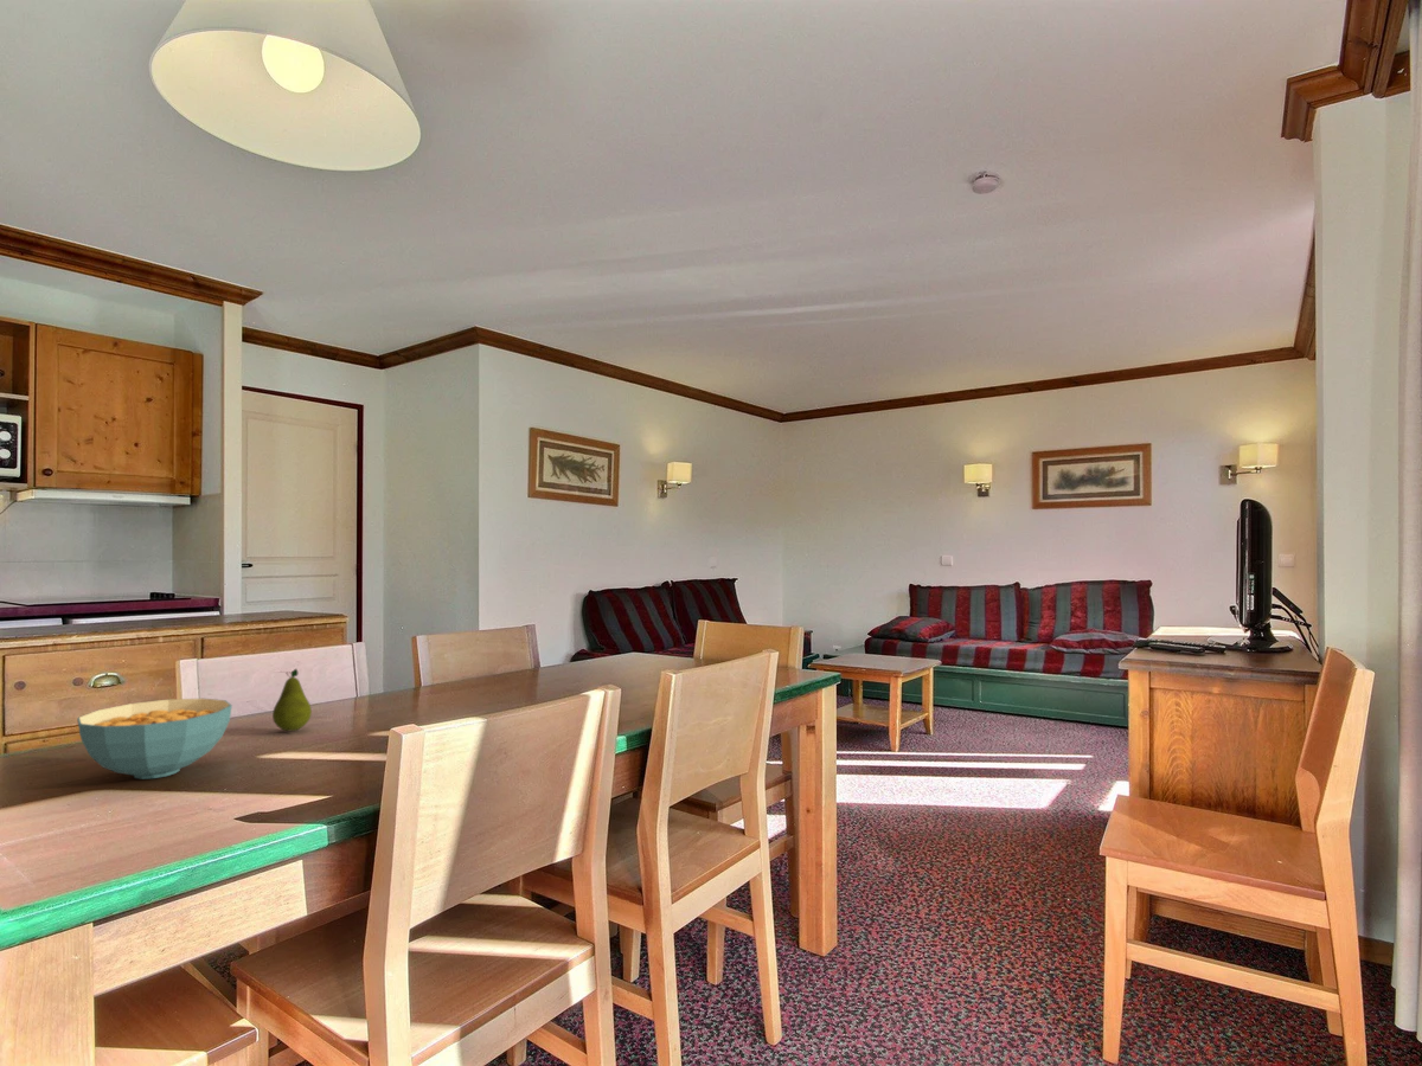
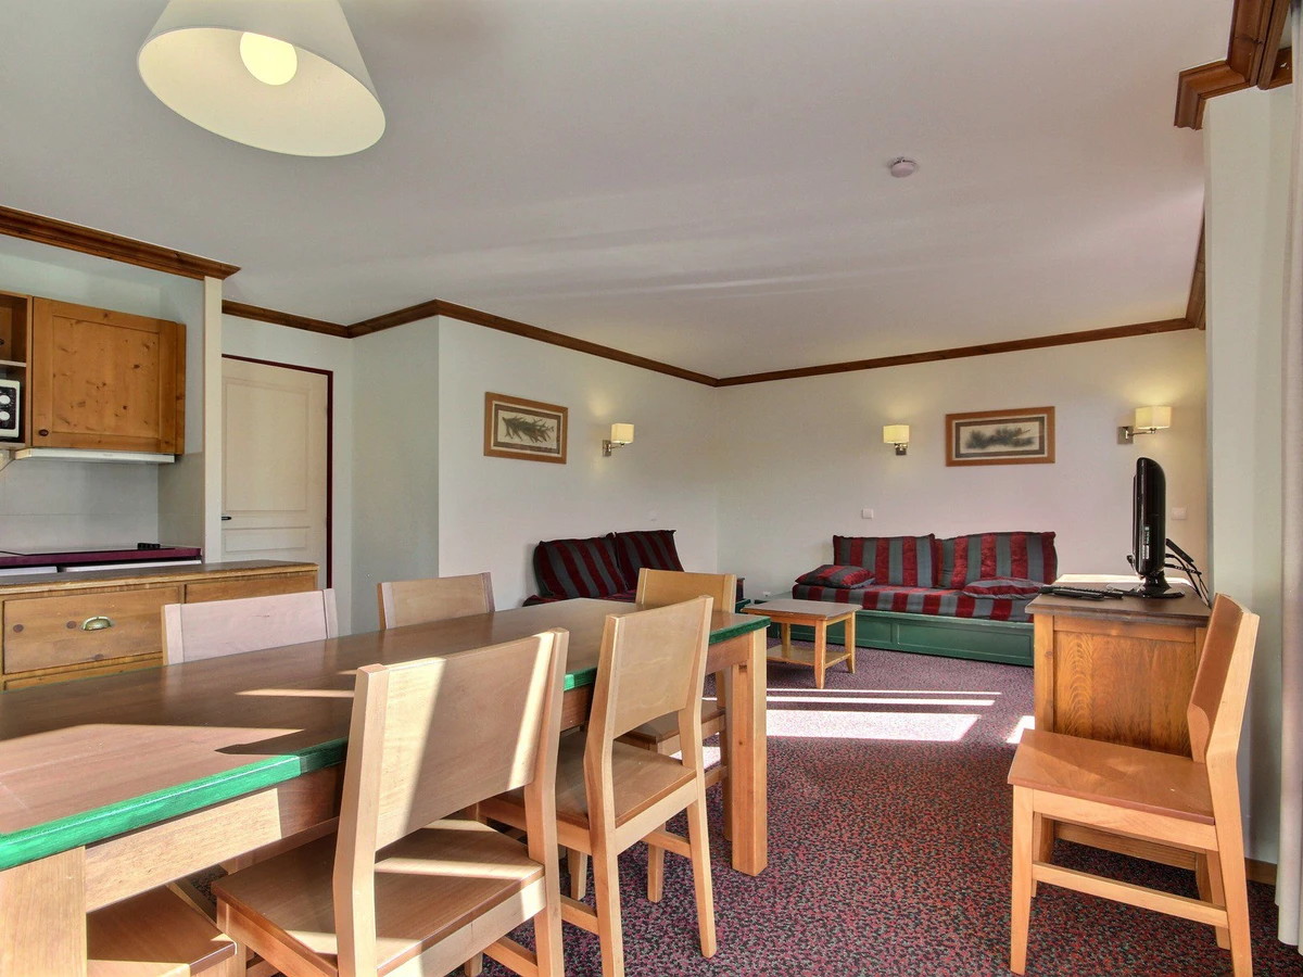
- cereal bowl [76,698,233,781]
- fruit [271,668,313,732]
